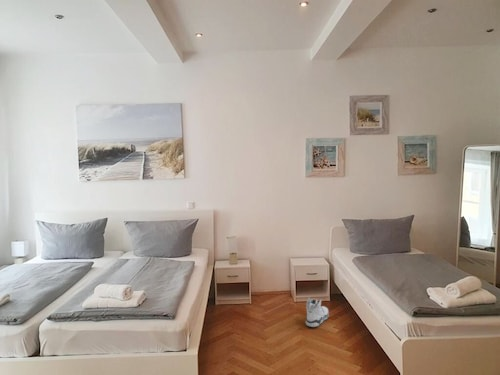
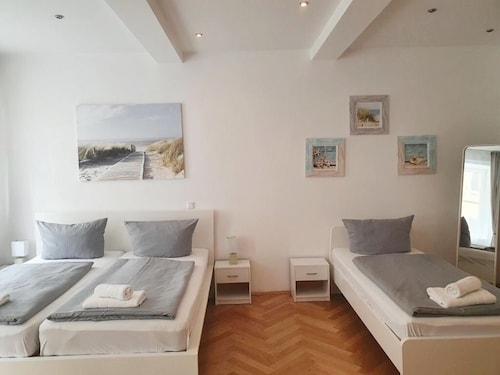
- sneaker [305,296,330,328]
